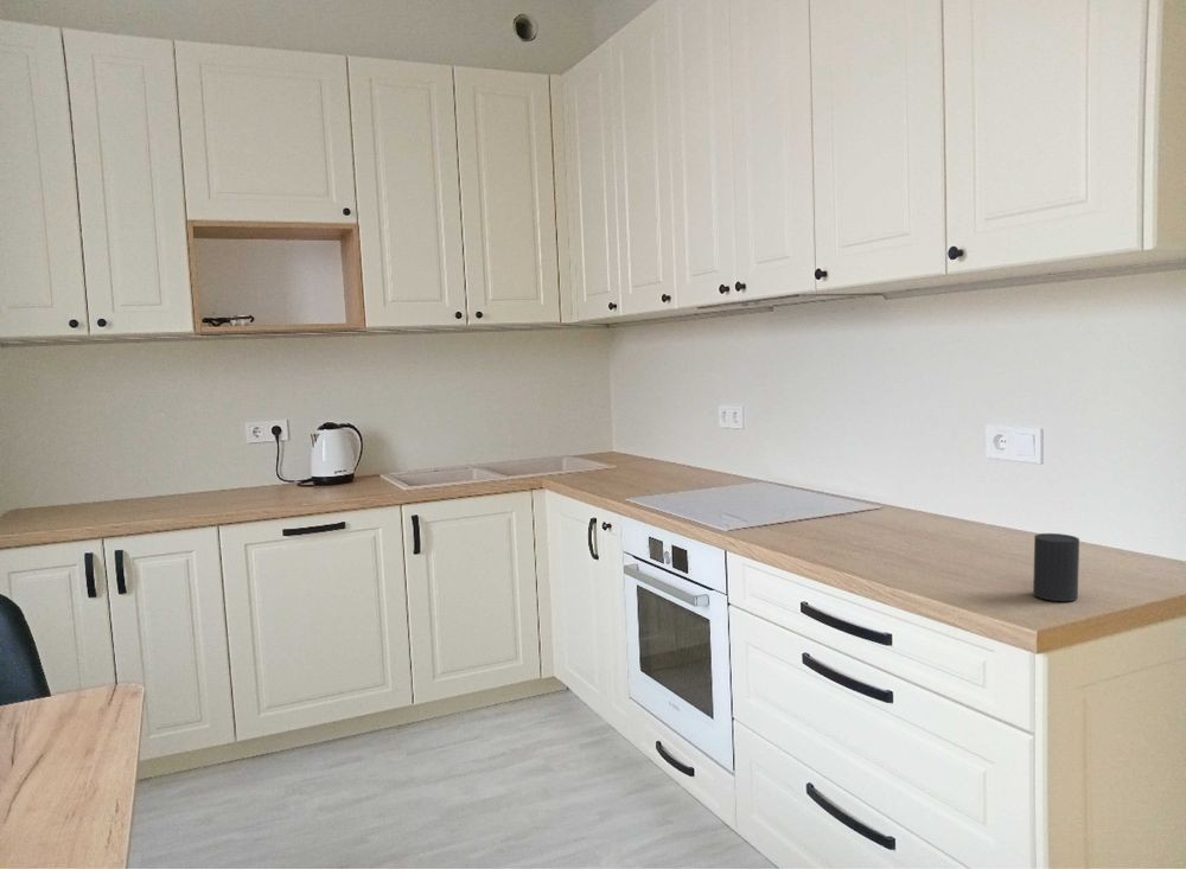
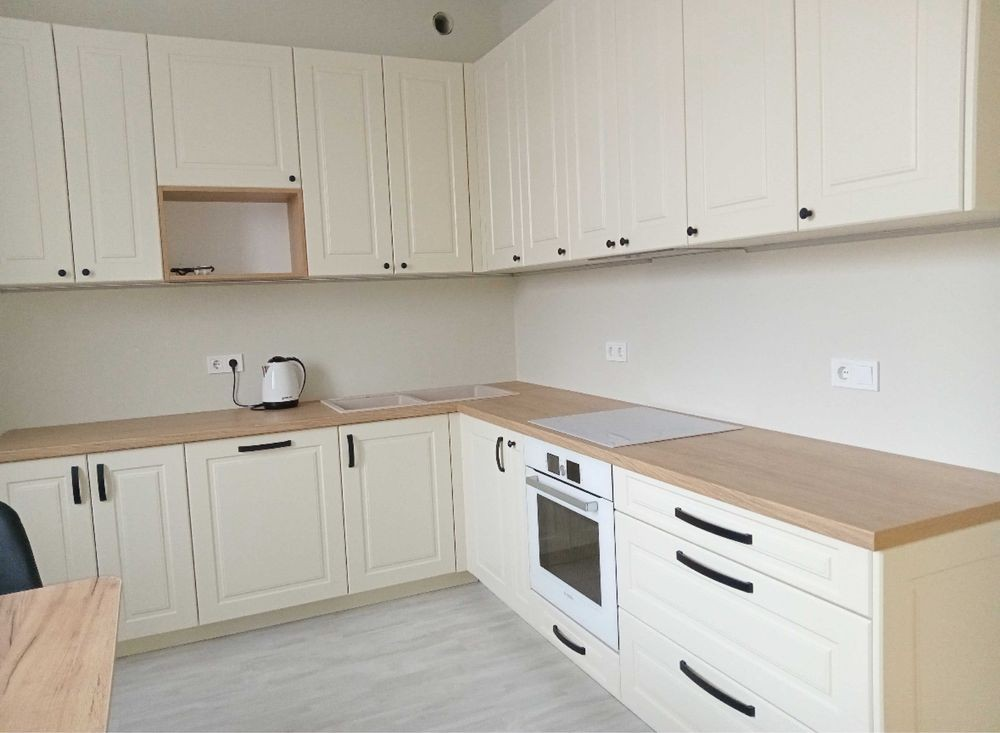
- cup [1032,532,1080,602]
